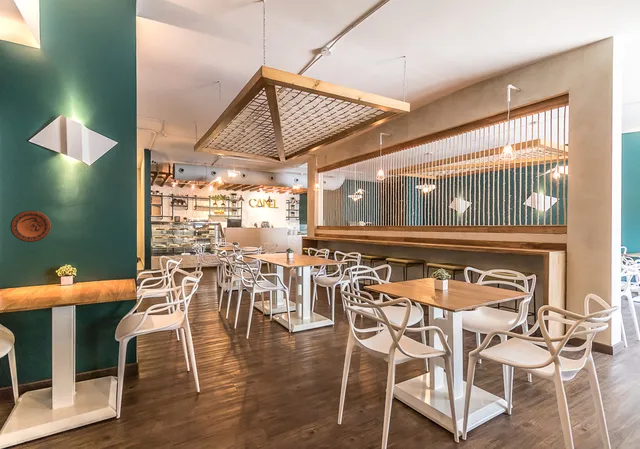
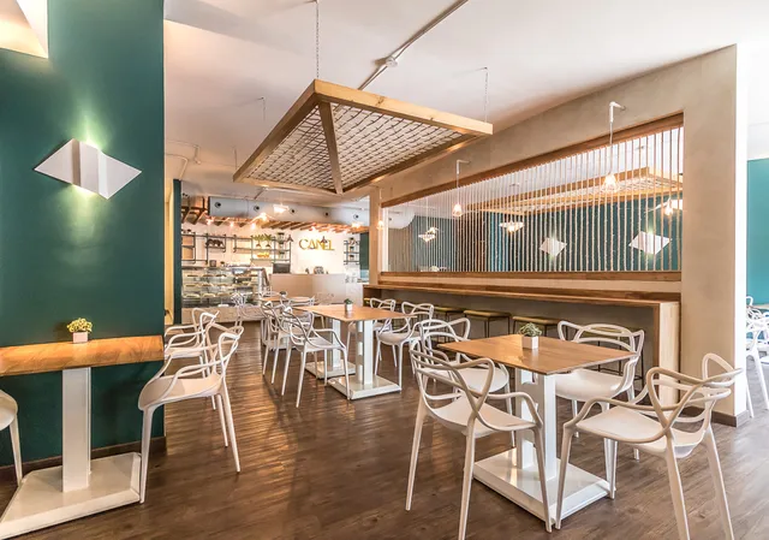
- decorative plate [9,210,52,243]
